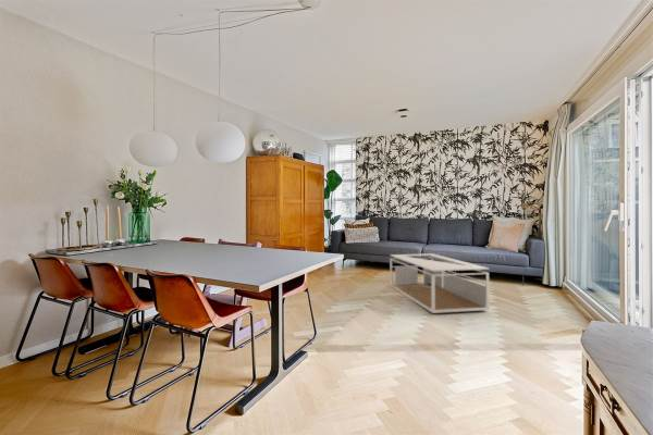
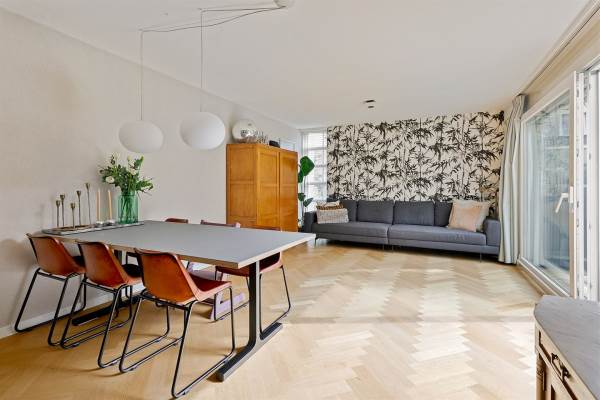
- coffee table [389,252,490,314]
